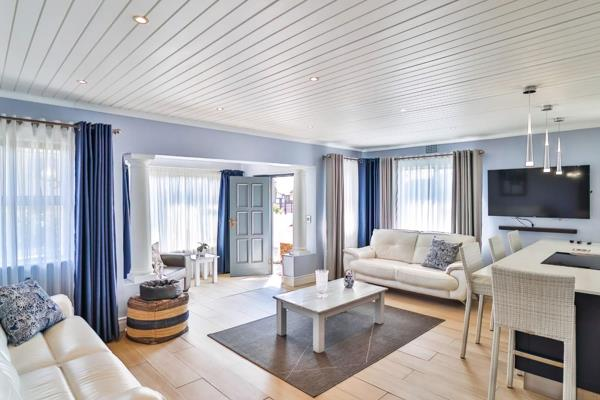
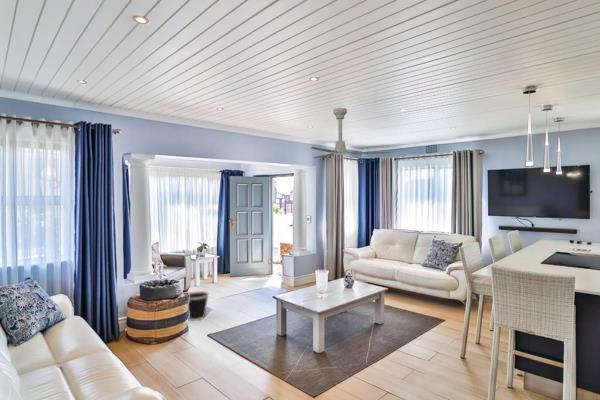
+ wastebasket [186,290,210,322]
+ ceiling fan [310,107,393,159]
